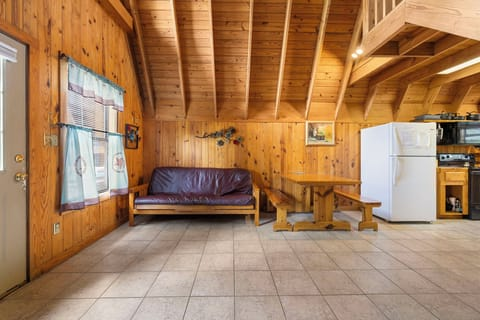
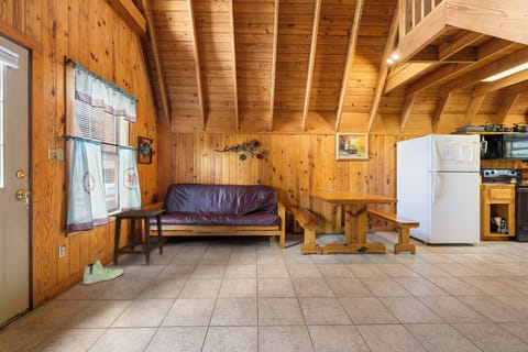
+ sneaker [82,258,124,285]
+ side table [108,209,166,266]
